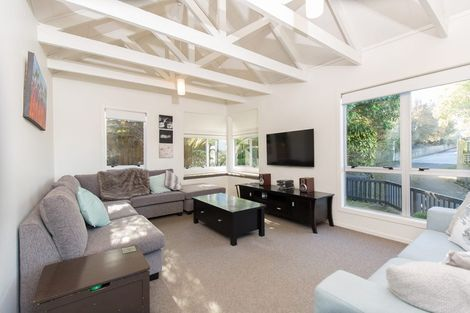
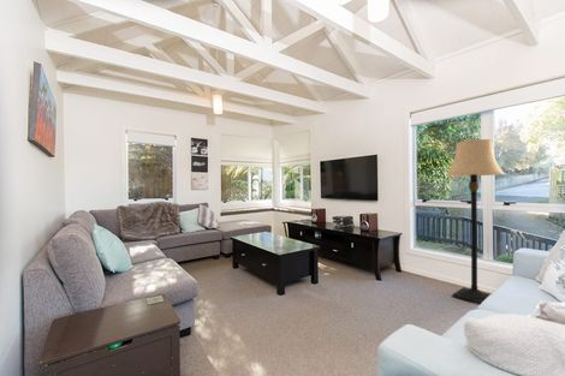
+ lamp [445,138,507,305]
